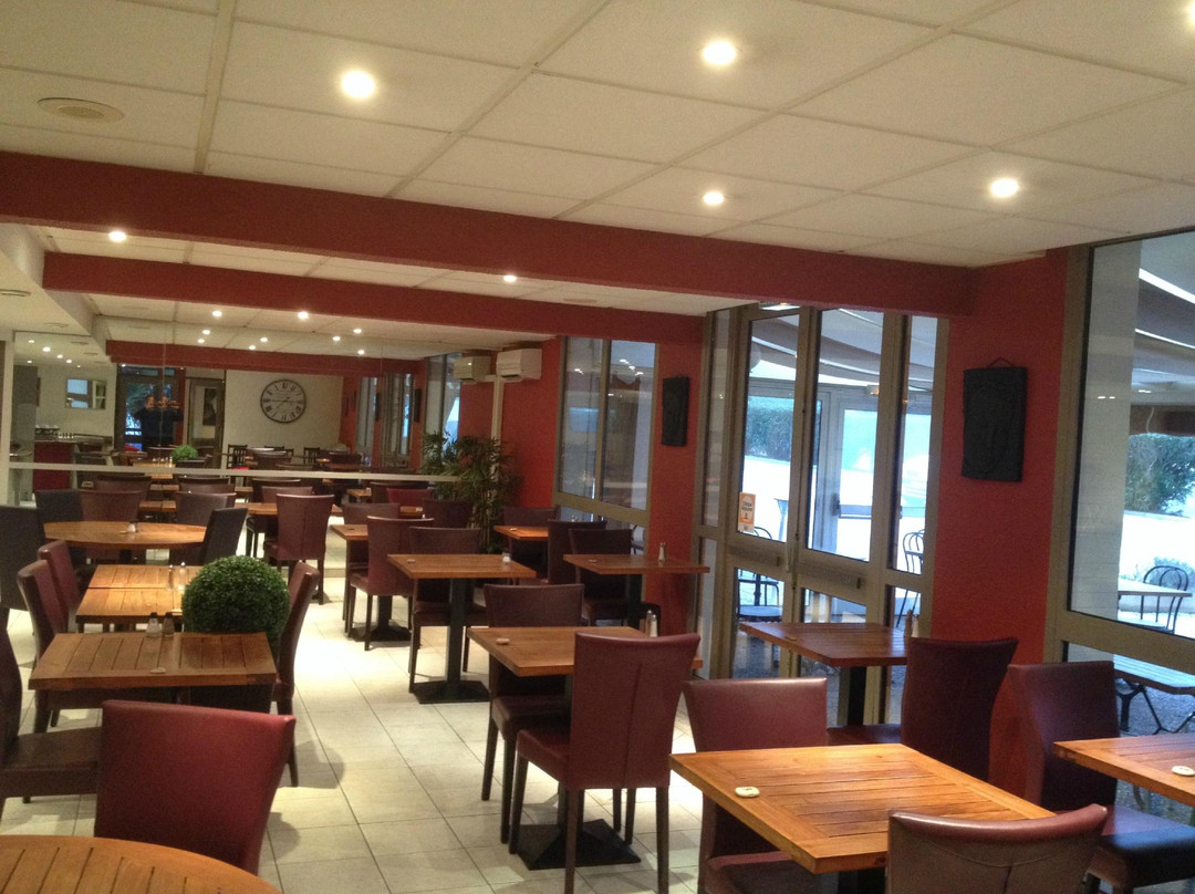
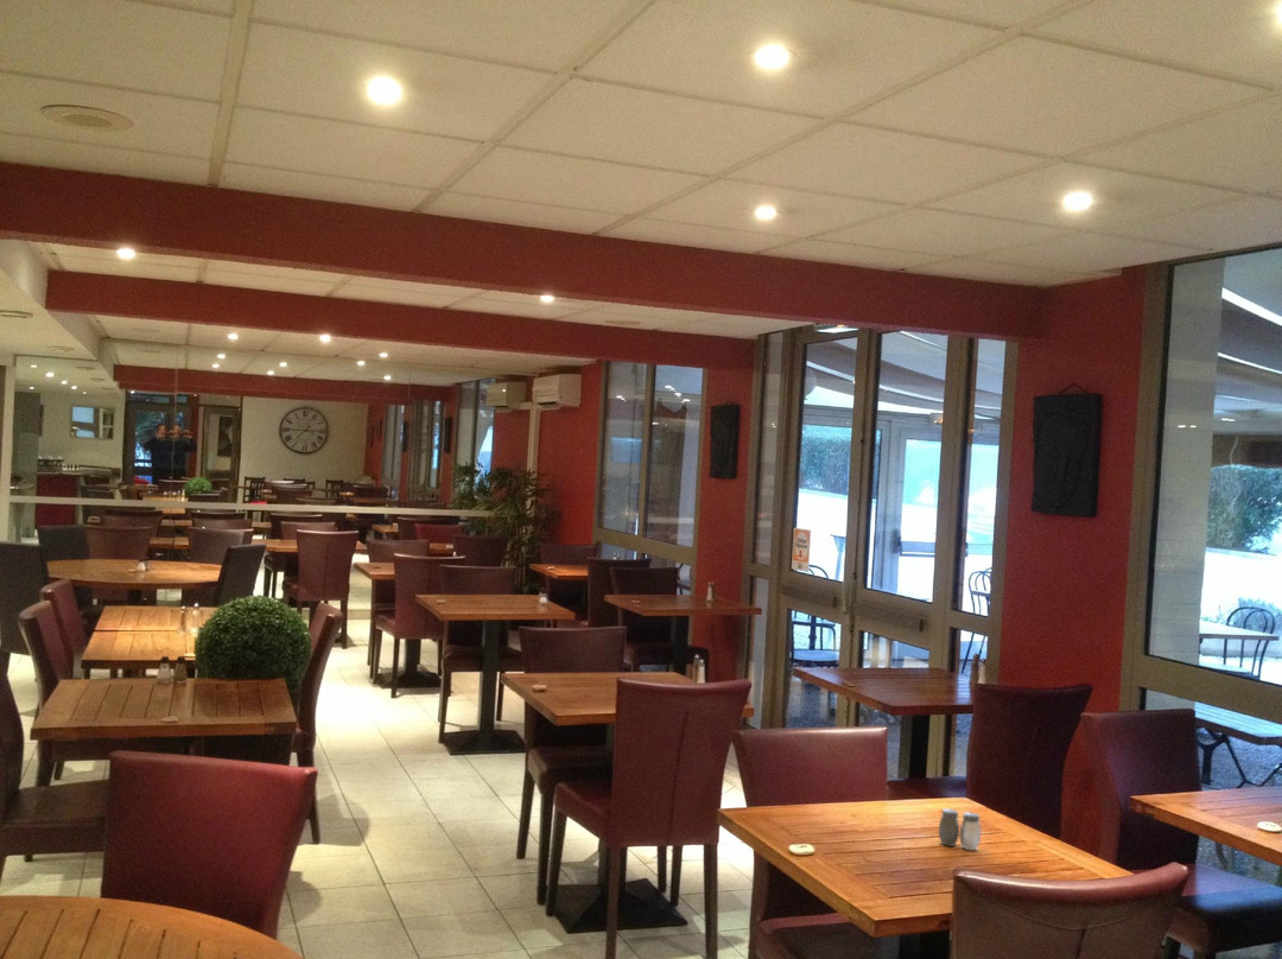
+ salt and pepper shaker [938,807,982,851]
